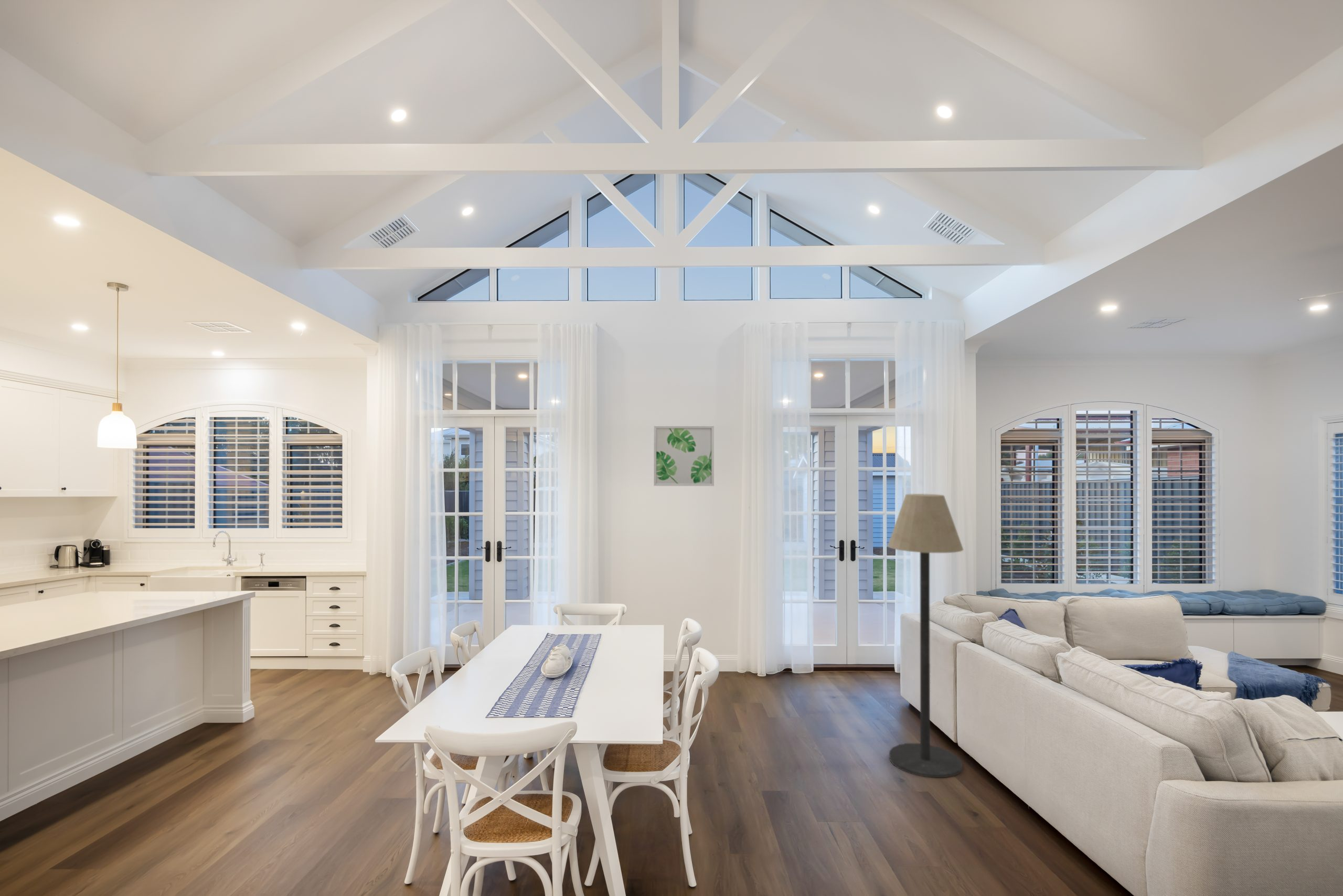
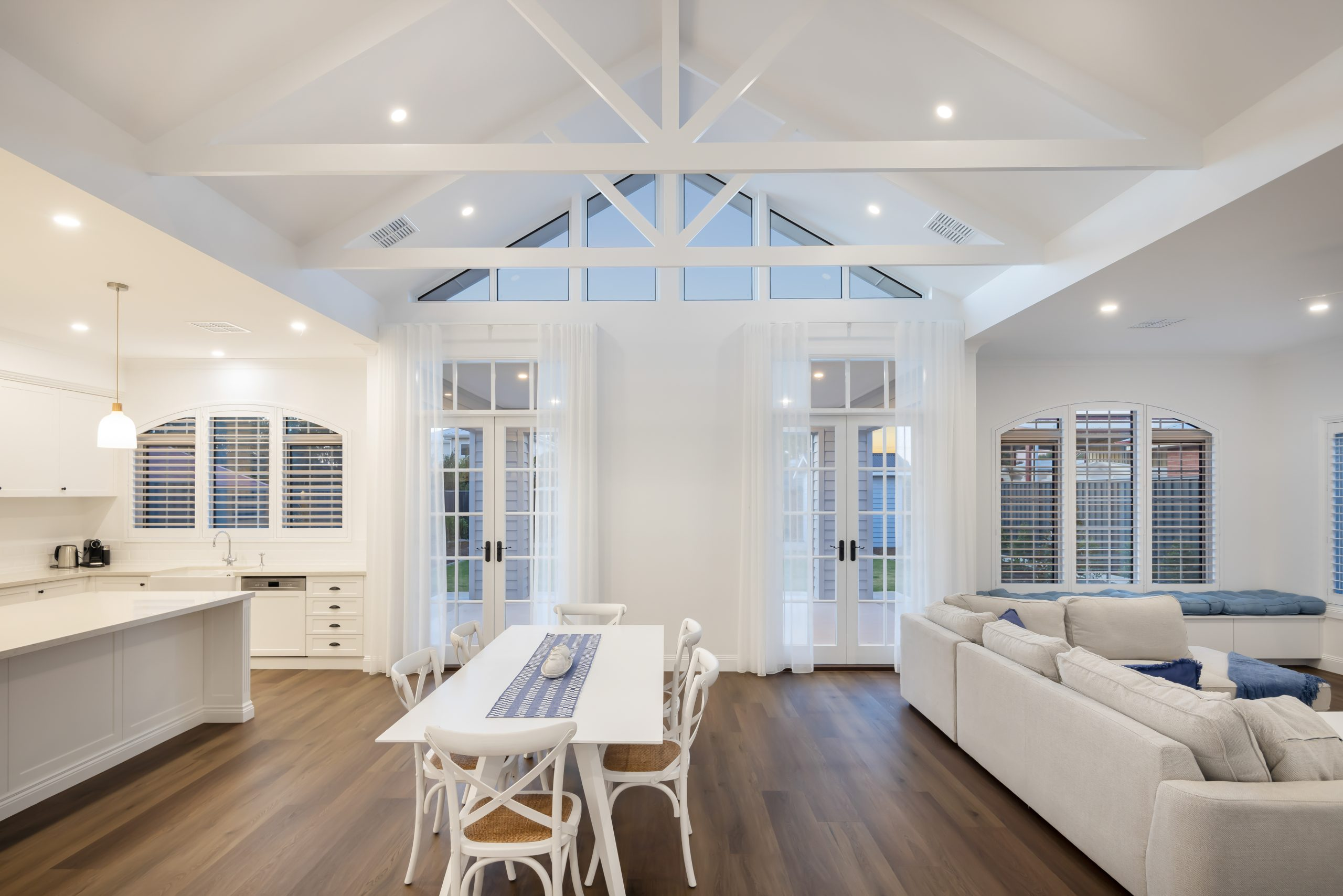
- floor lamp [887,493,964,778]
- wall art [653,425,715,486]
